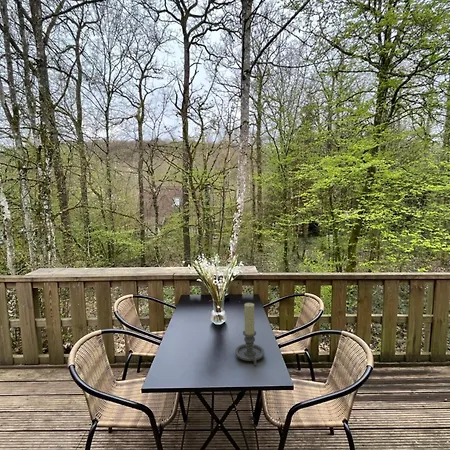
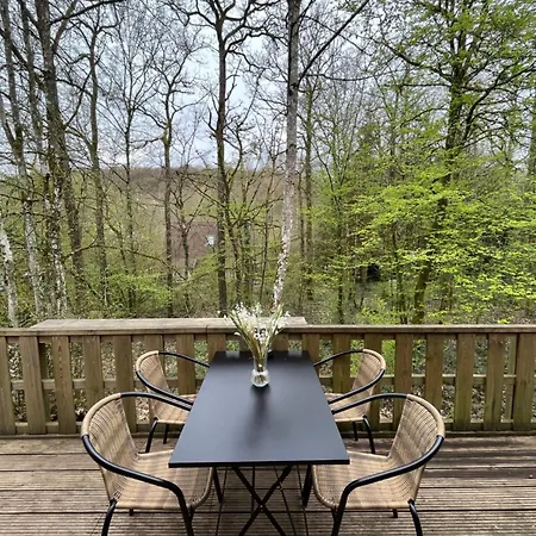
- candle holder [234,302,265,366]
